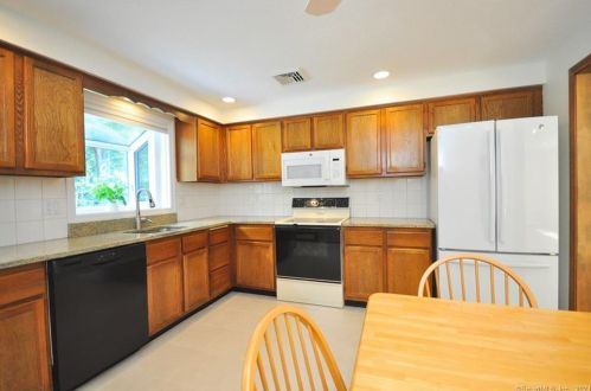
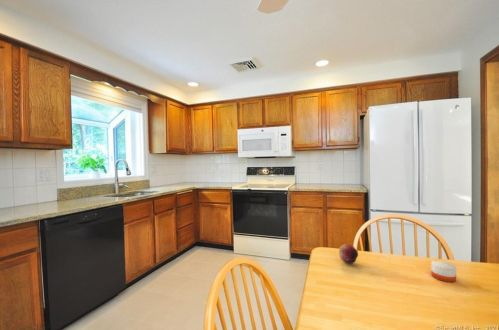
+ candle [430,260,457,283]
+ fruit [338,243,359,265]
